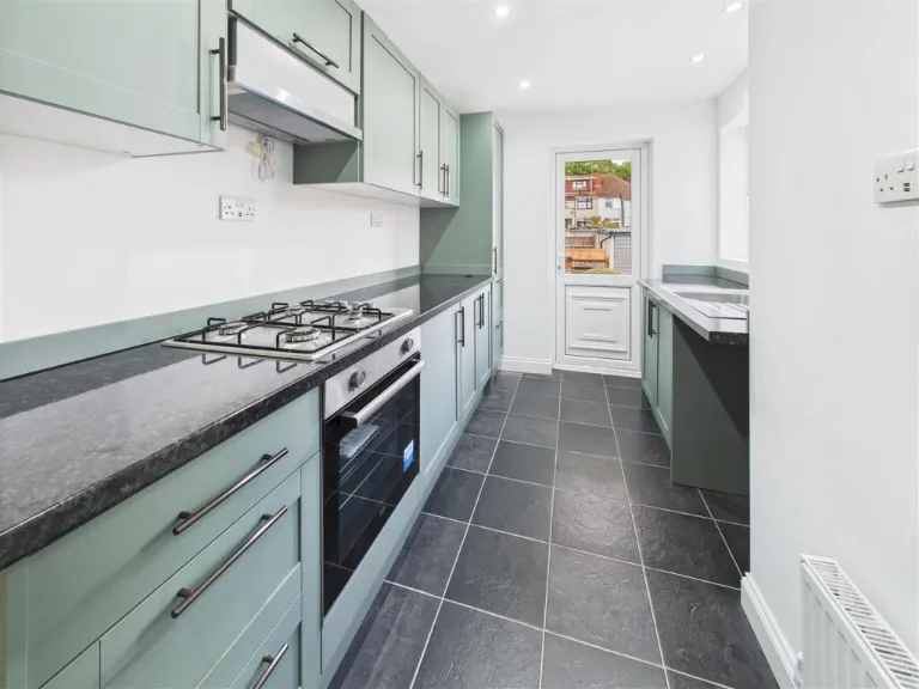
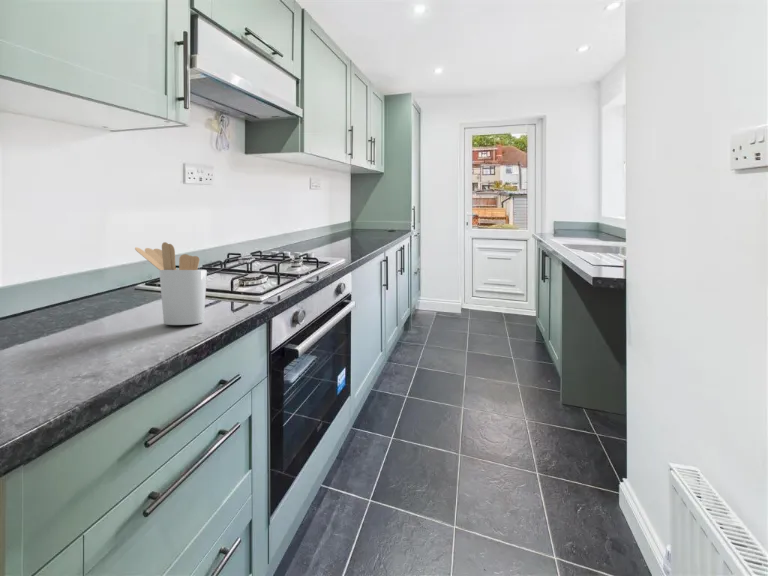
+ utensil holder [134,241,208,326]
